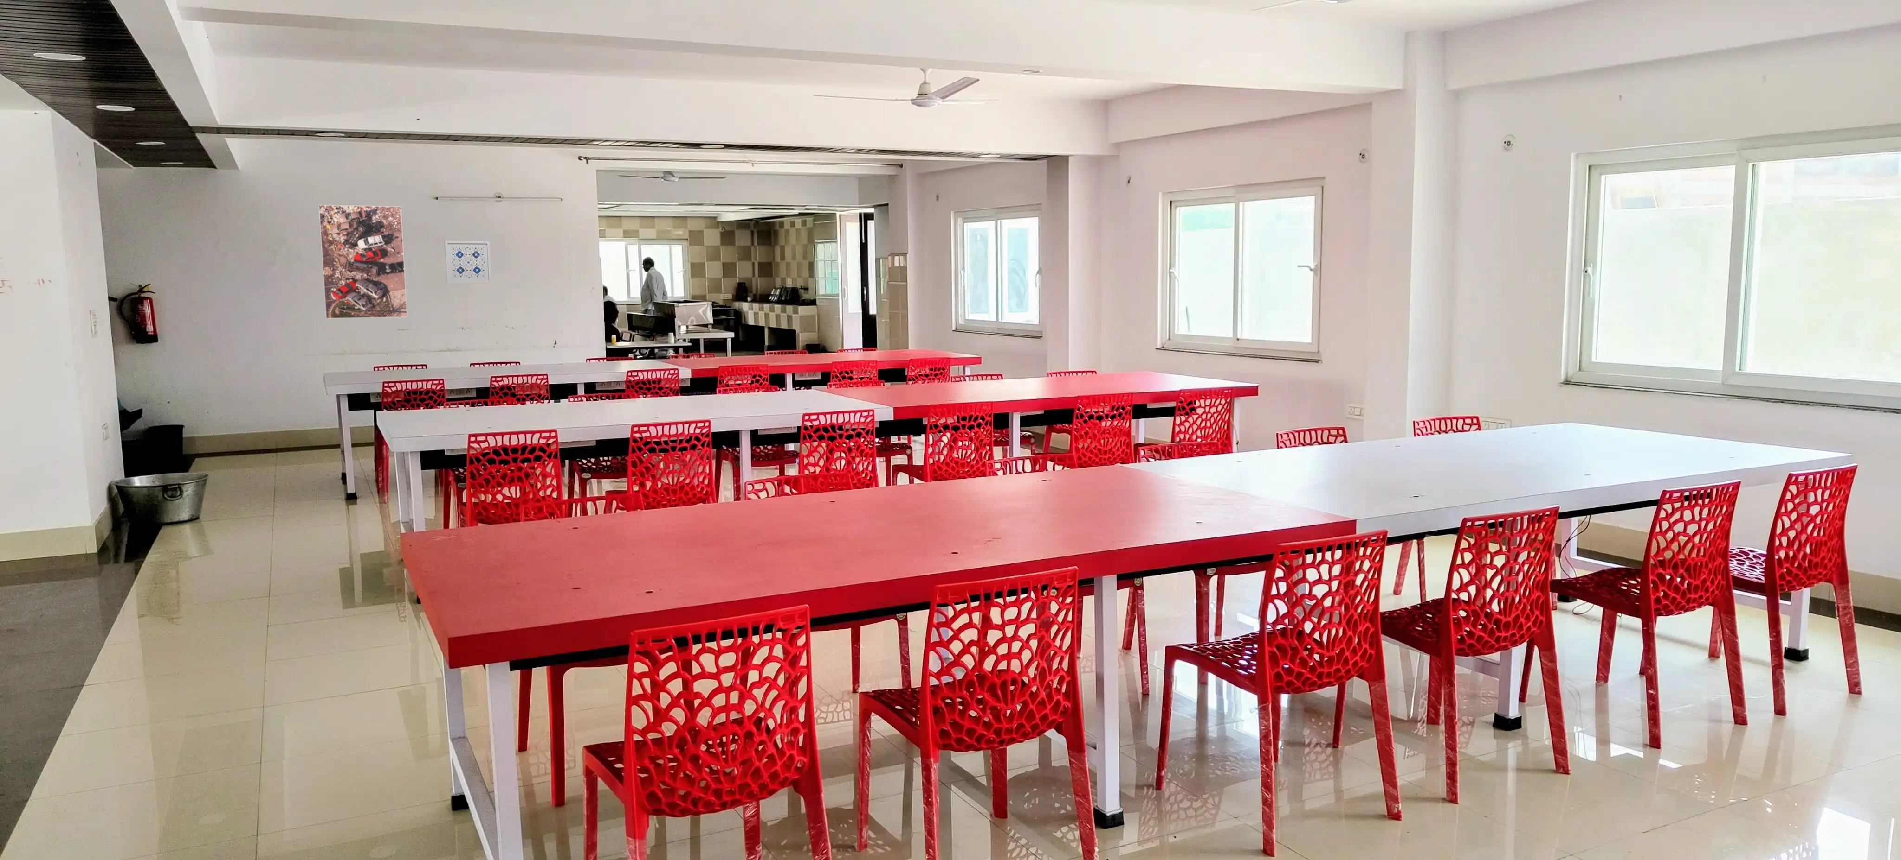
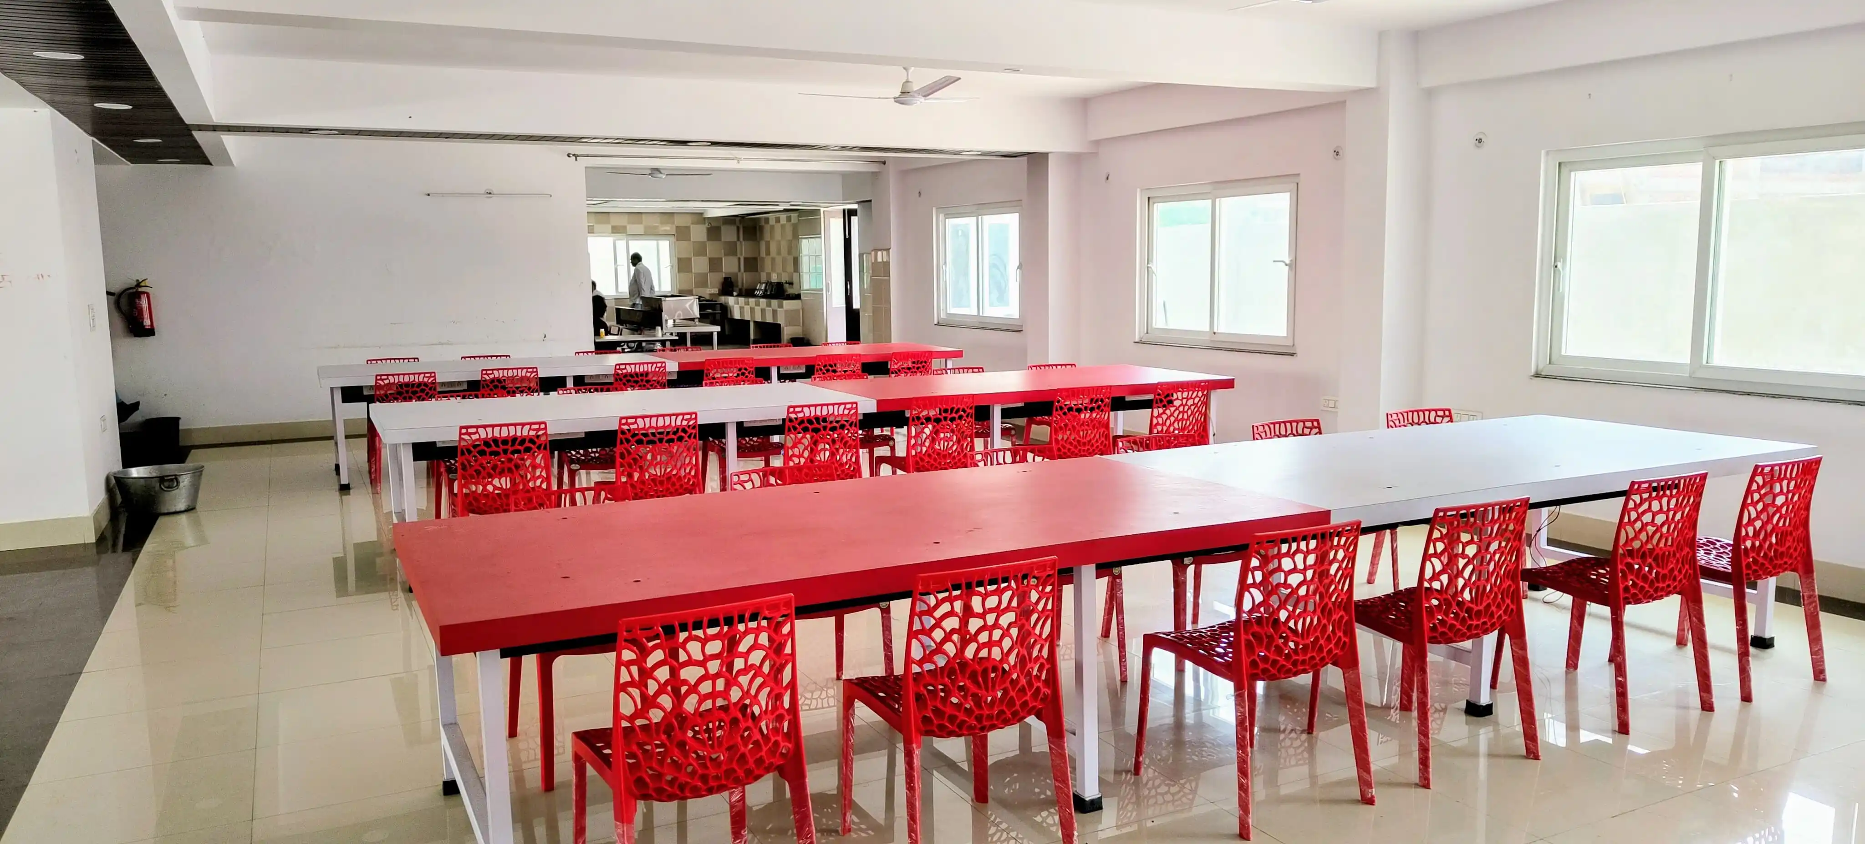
- wall art [444,240,492,283]
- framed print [318,205,407,320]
